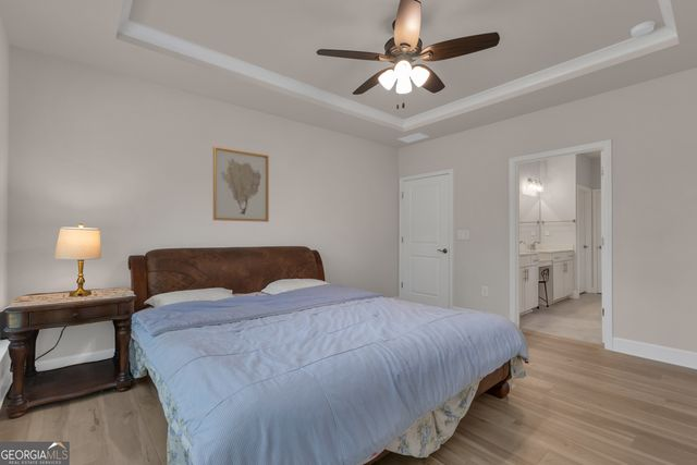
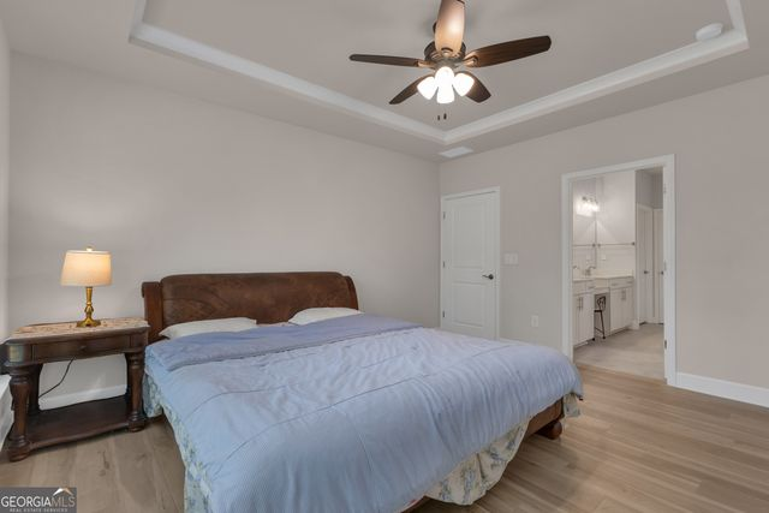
- wall art [212,146,270,223]
